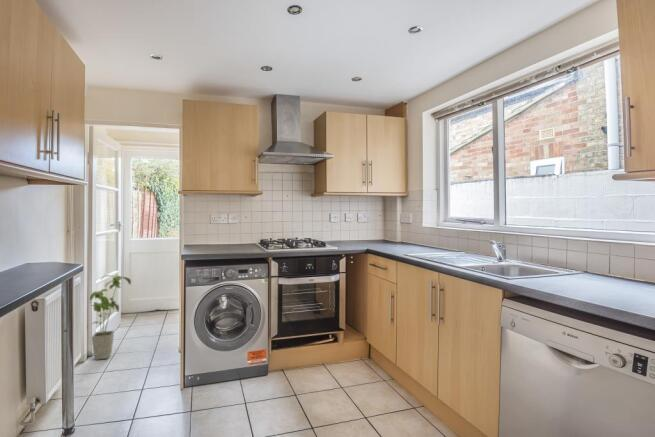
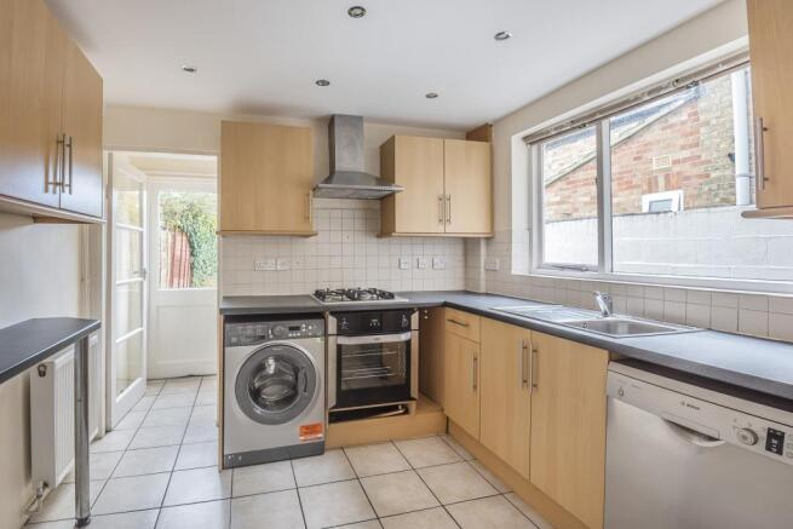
- house plant [89,274,132,361]
